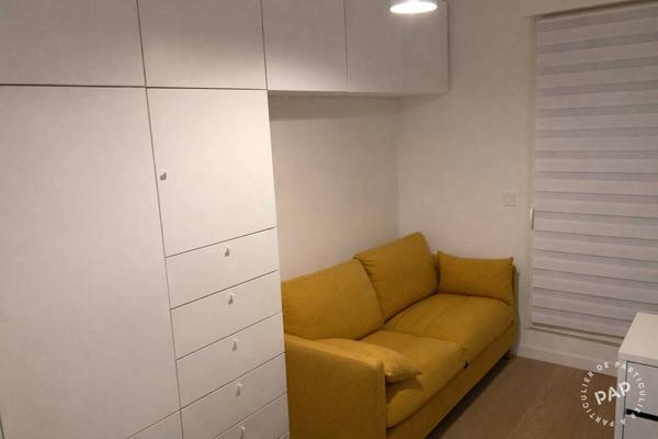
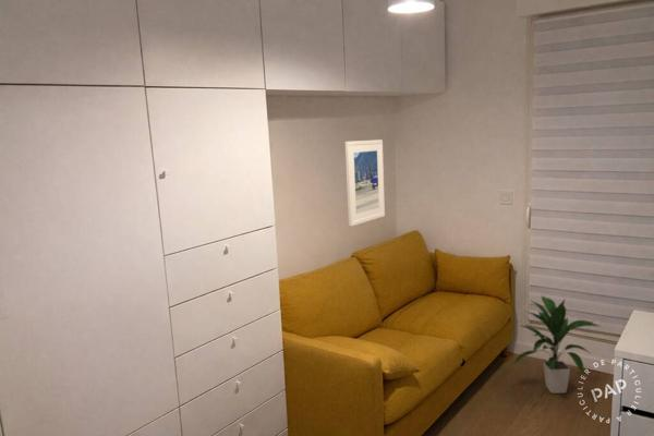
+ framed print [344,138,386,227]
+ indoor plant [511,295,601,395]
